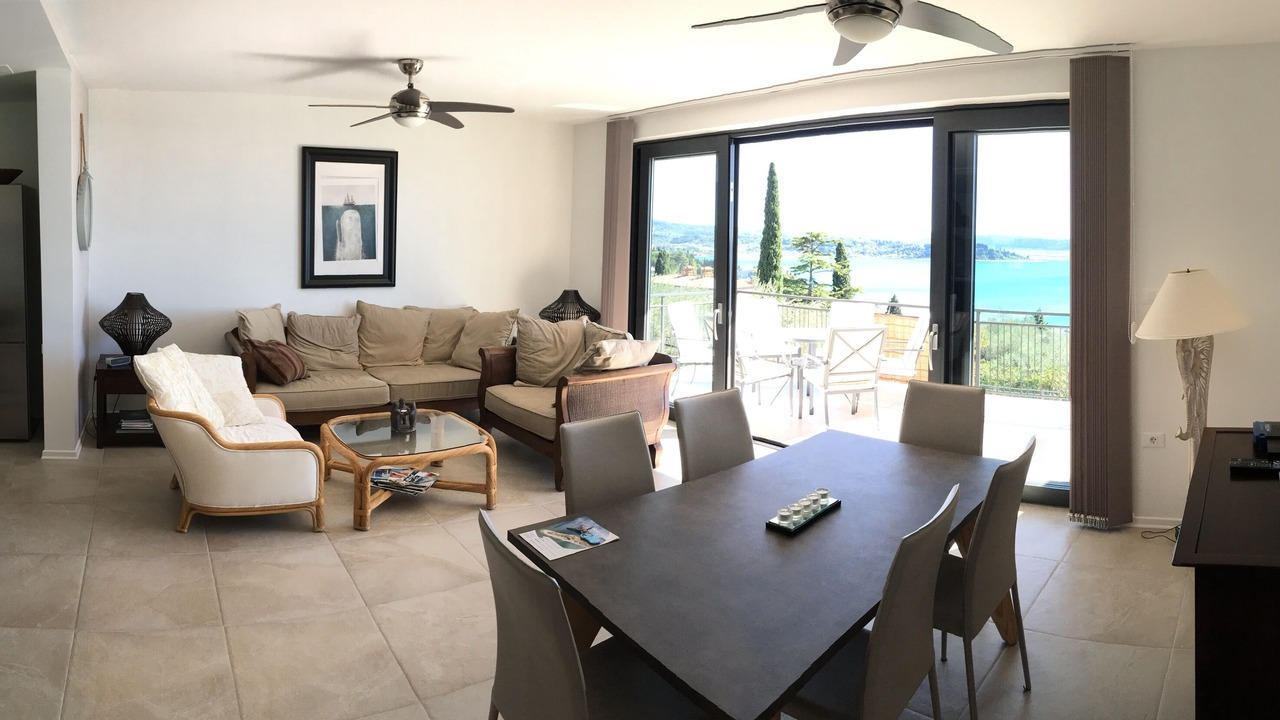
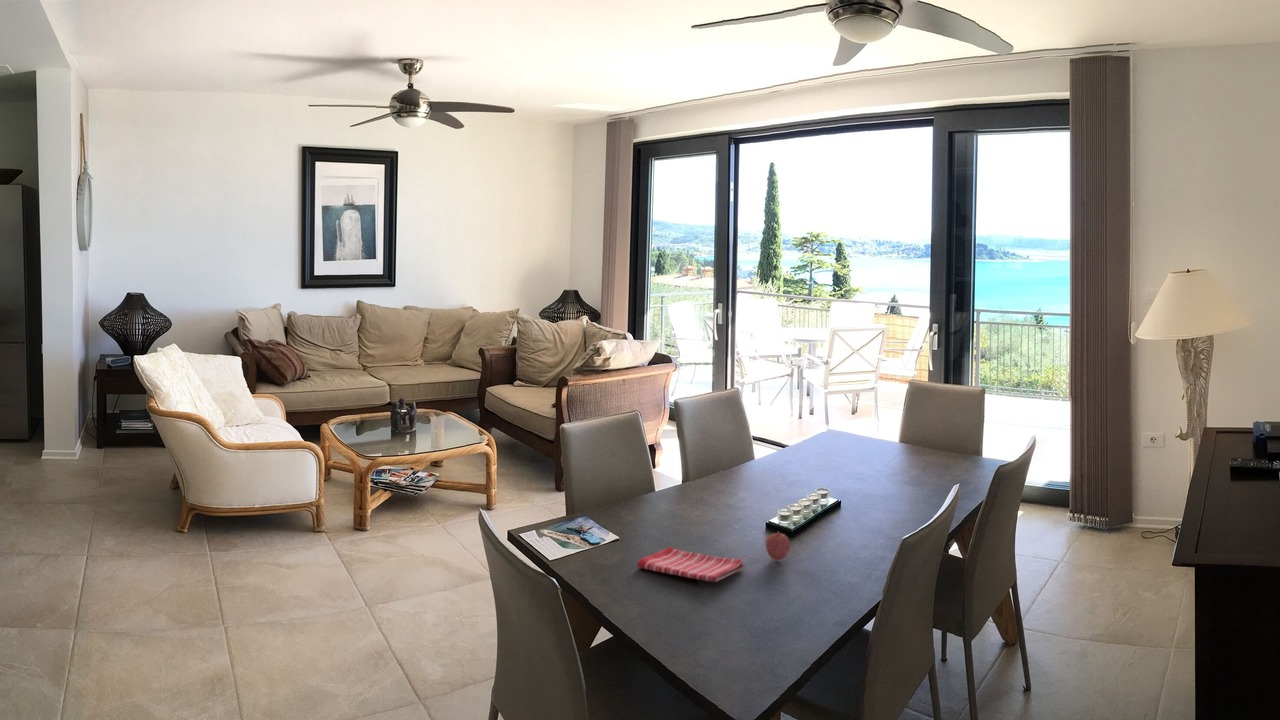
+ fruit [764,530,791,562]
+ dish towel [636,546,746,583]
